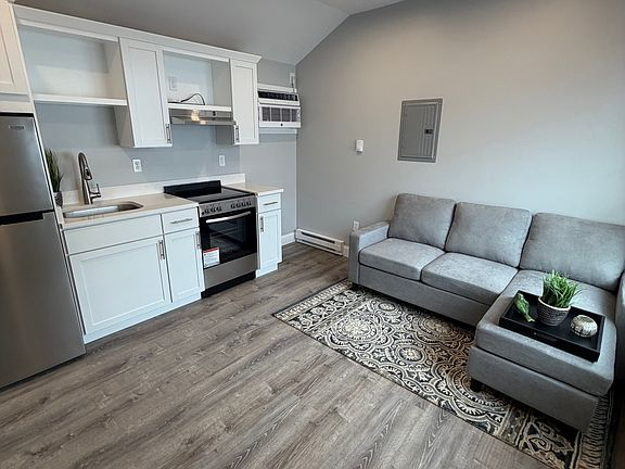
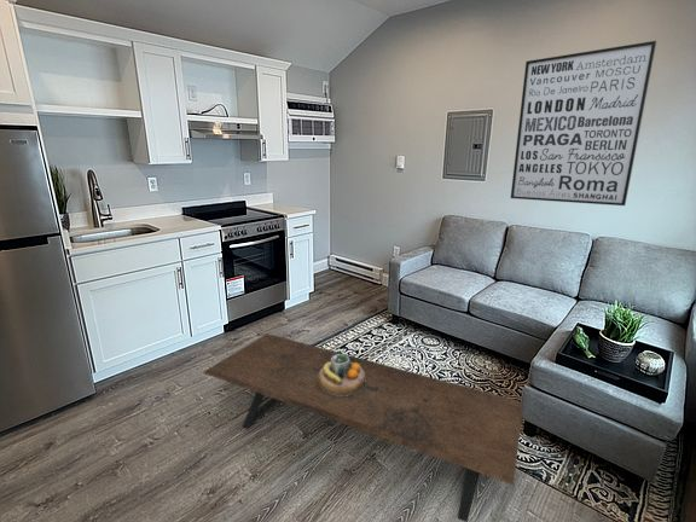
+ decorative bowl [318,353,366,396]
+ coffee table [202,332,524,522]
+ wall art [510,40,657,207]
